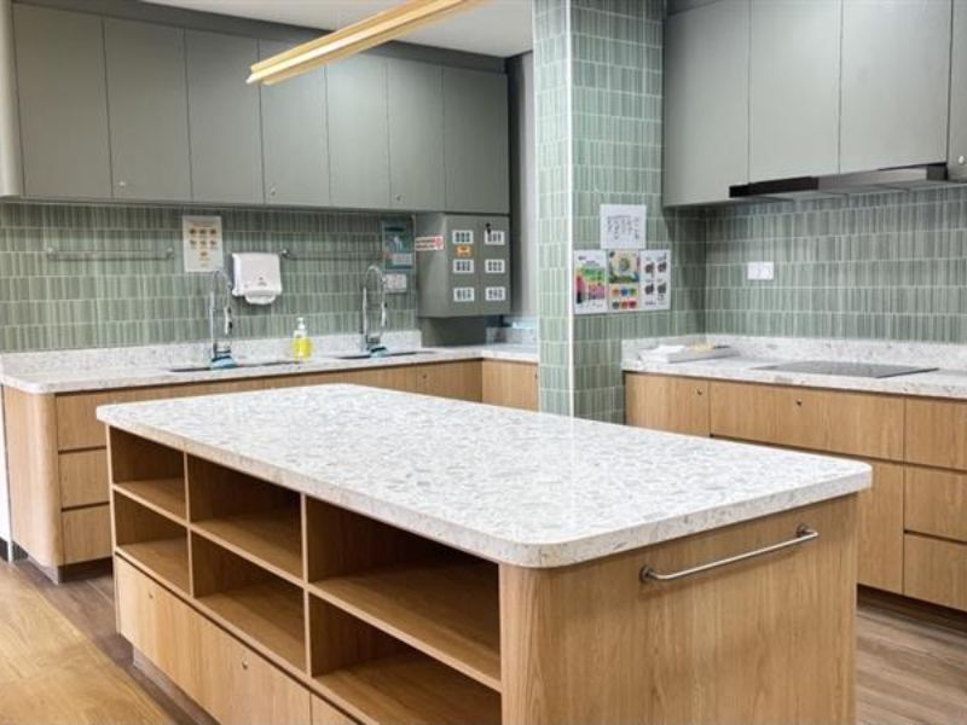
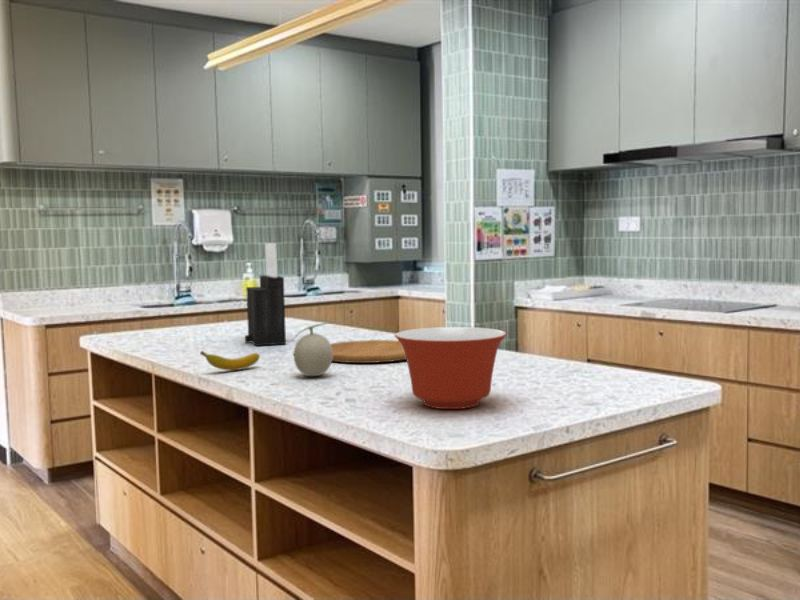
+ cutting board [330,339,407,364]
+ banana [199,350,261,371]
+ fruit [291,320,335,377]
+ knife block [244,242,287,347]
+ mixing bowl [394,326,508,410]
